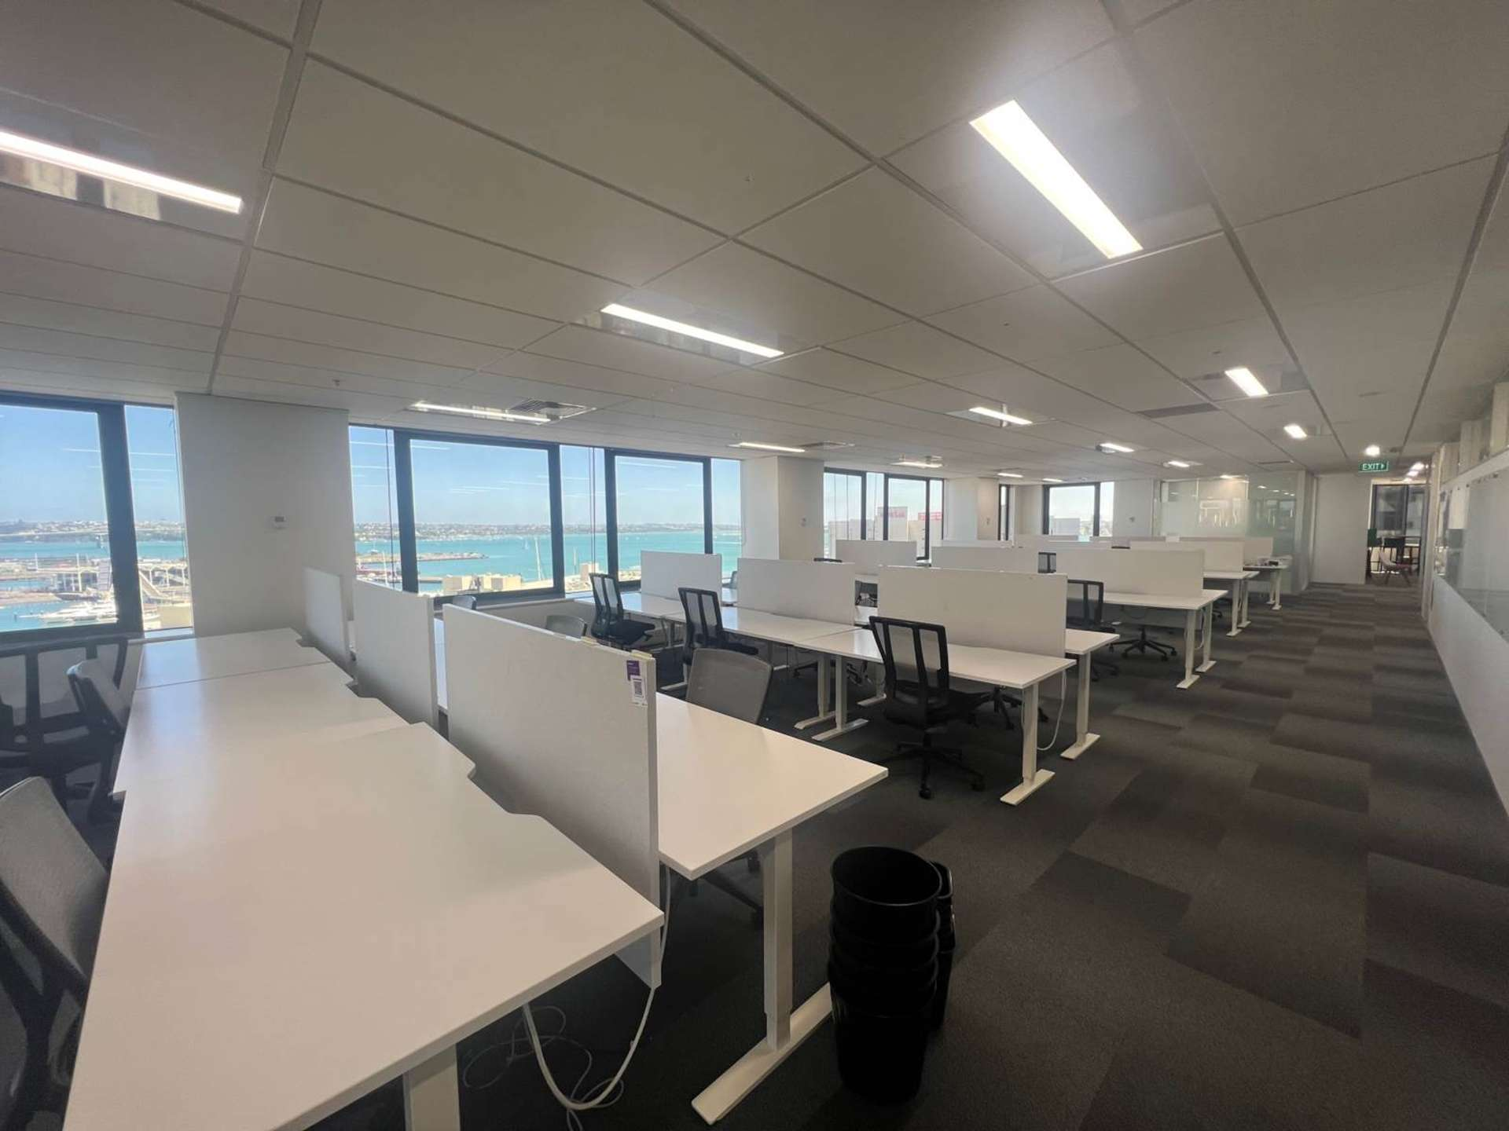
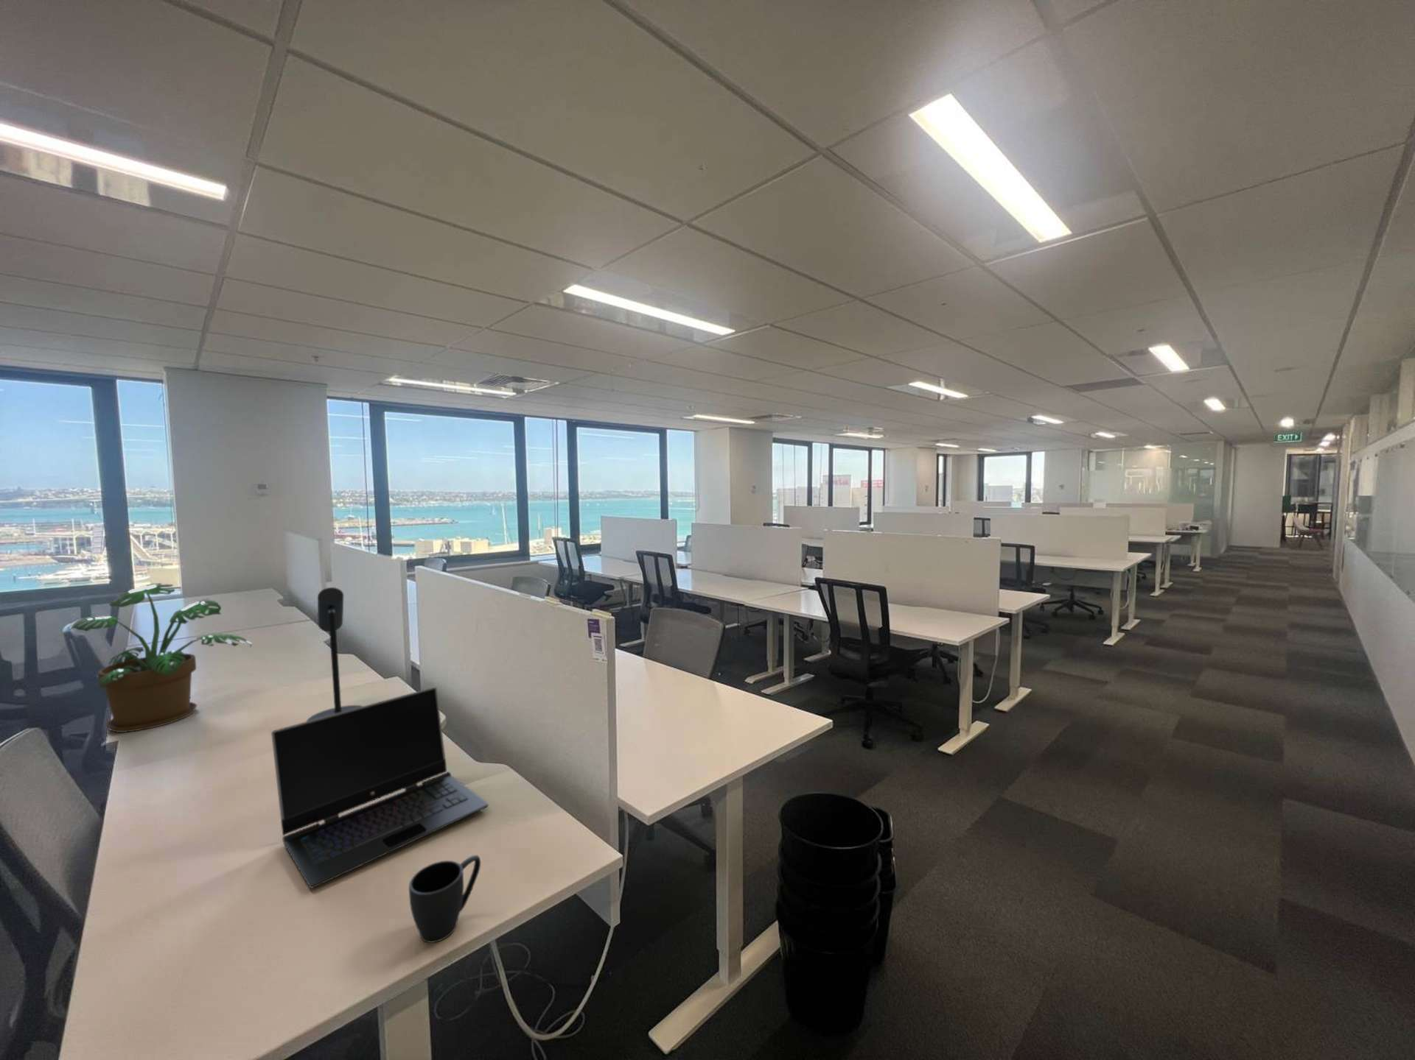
+ laptop computer [271,686,489,889]
+ mug [408,854,481,944]
+ potted plant [69,582,253,733]
+ desk lamp [306,587,363,722]
